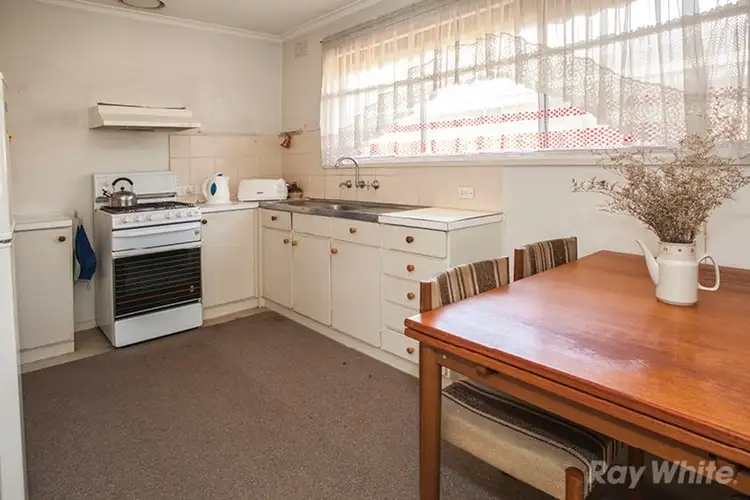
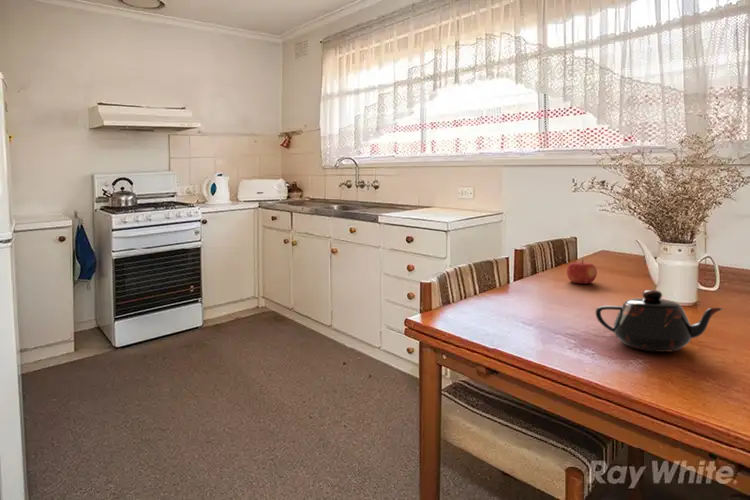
+ teapot [595,289,725,353]
+ fruit [566,259,598,285]
